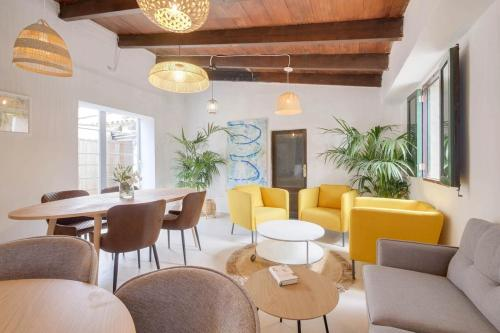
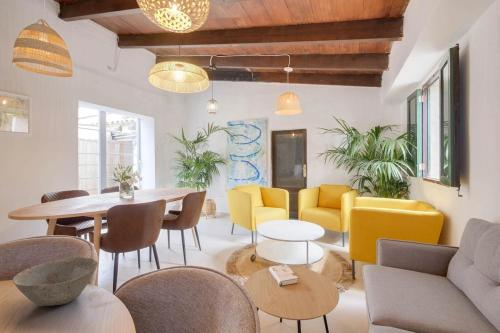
+ ceramic bowl [12,256,99,307]
